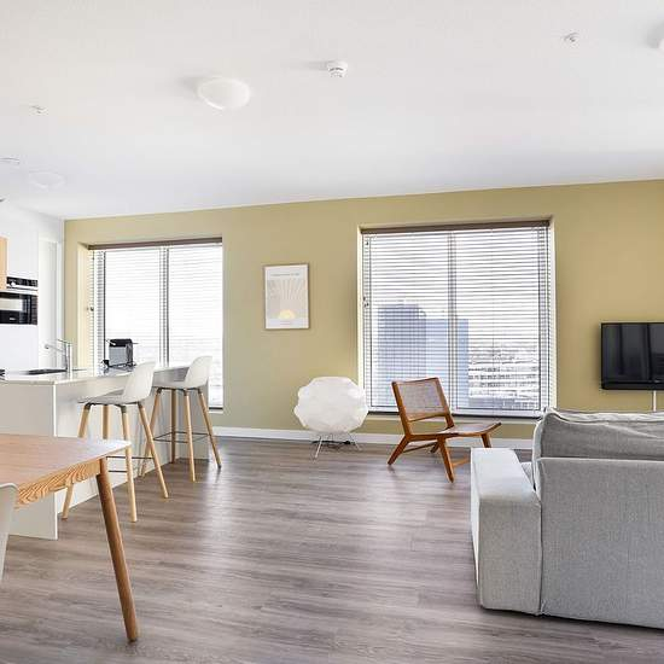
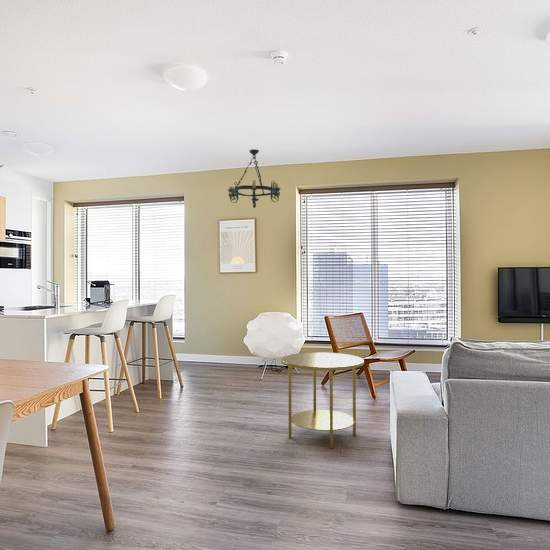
+ chandelier [227,148,281,209]
+ side table [280,351,365,450]
